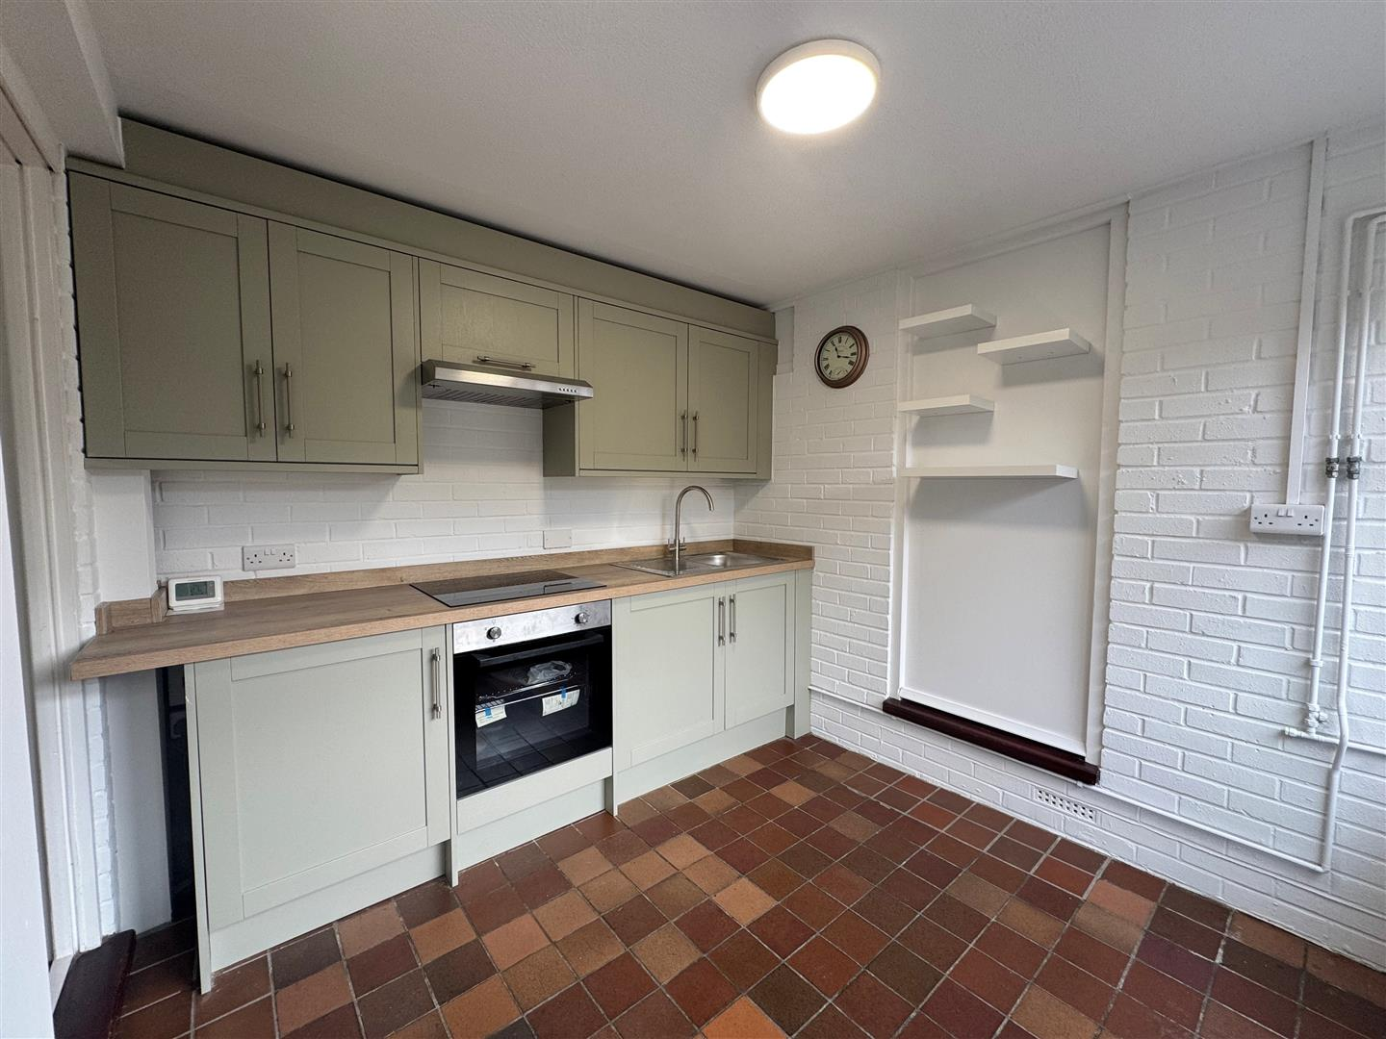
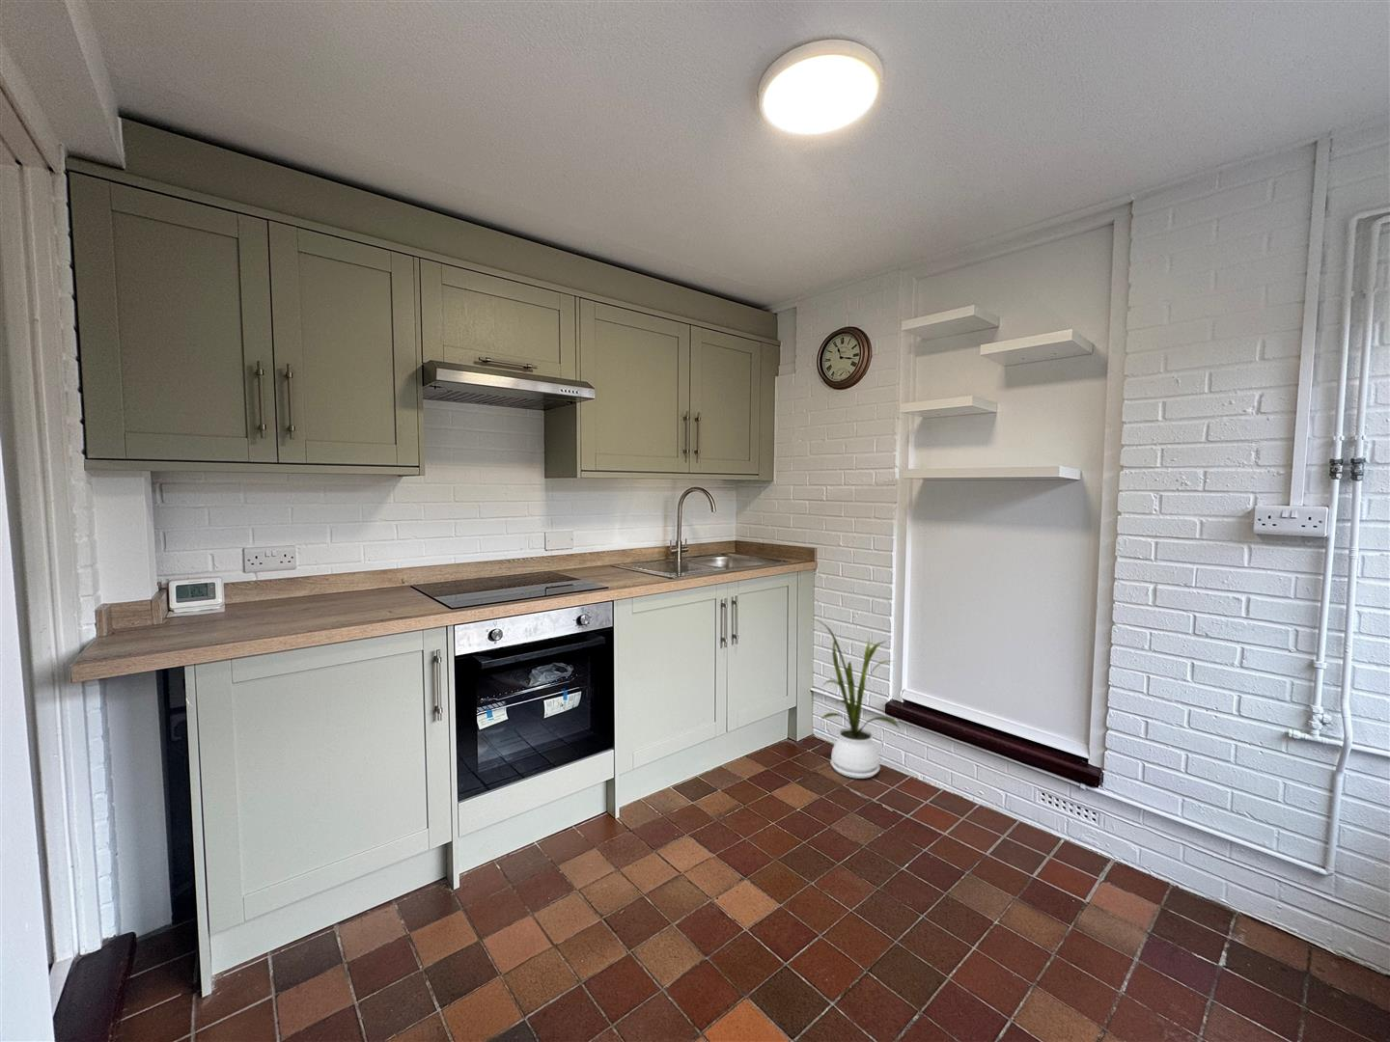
+ house plant [810,616,902,779]
